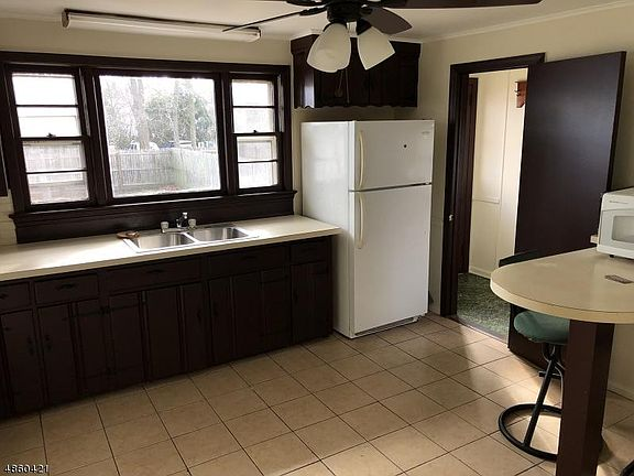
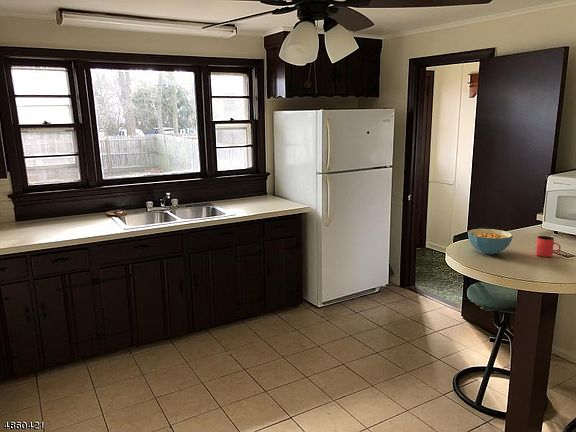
+ cereal bowl [467,228,514,255]
+ cup [535,235,562,258]
